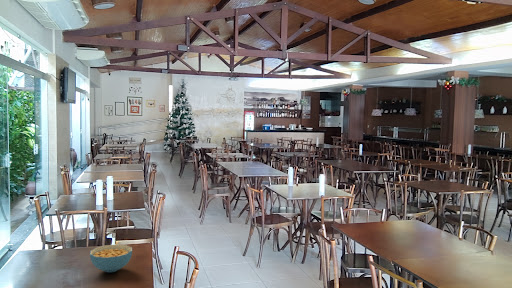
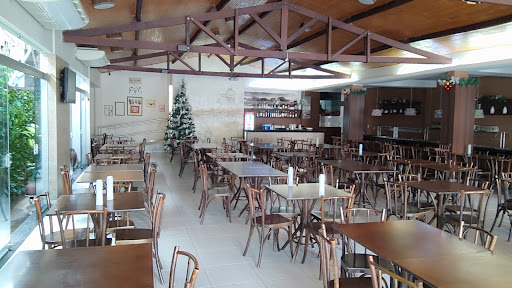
- cereal bowl [89,244,133,273]
